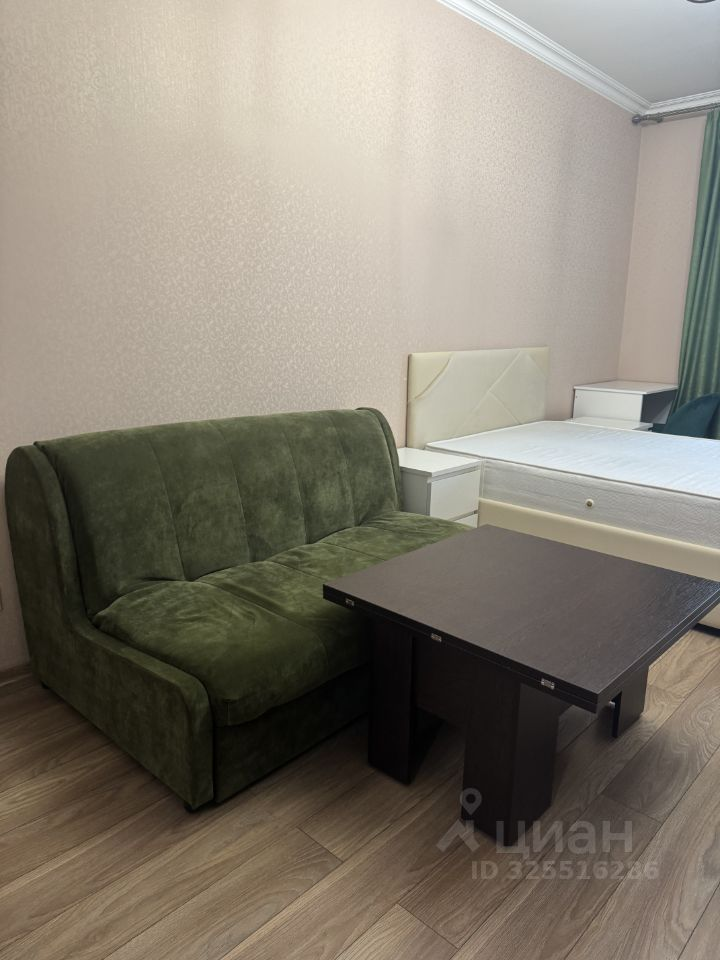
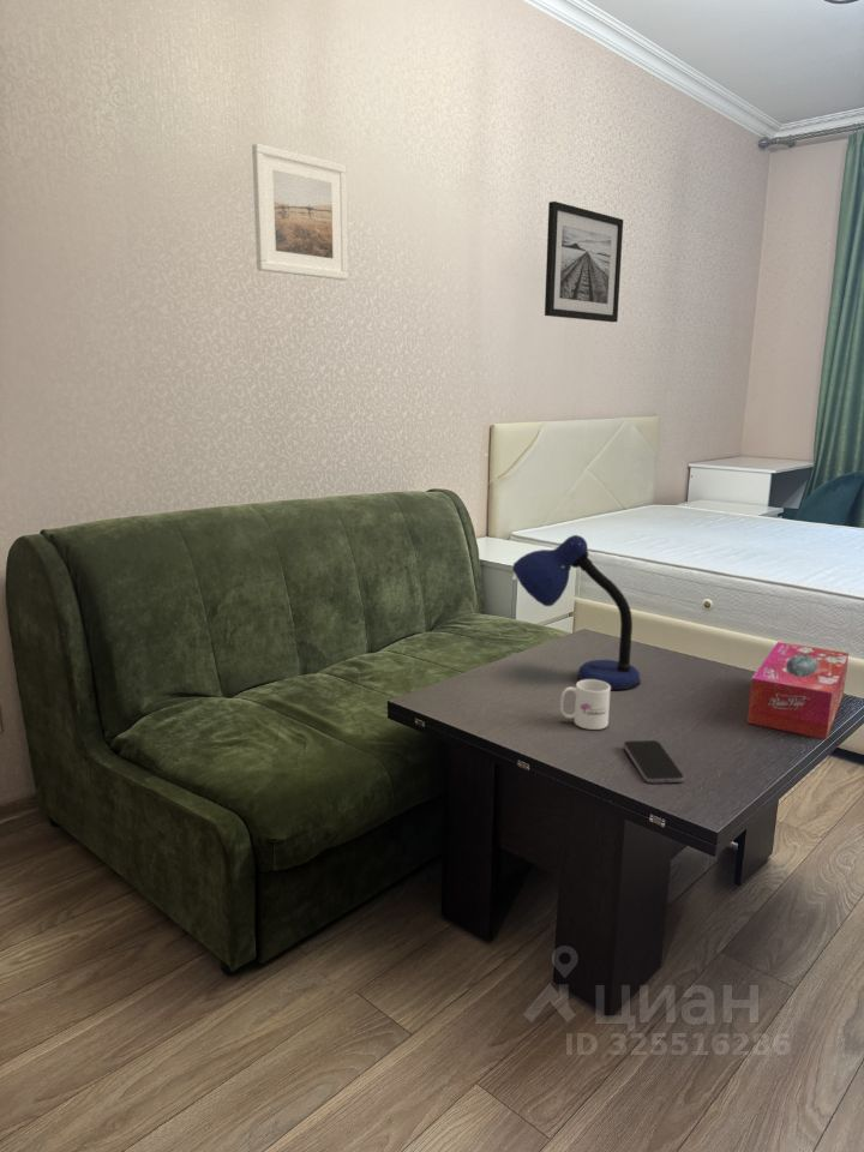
+ wall art [544,200,624,323]
+ smartphone [623,739,685,785]
+ mug [559,679,611,731]
+ tissue box [746,641,850,740]
+ desk lamp [511,534,642,691]
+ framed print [251,143,349,281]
